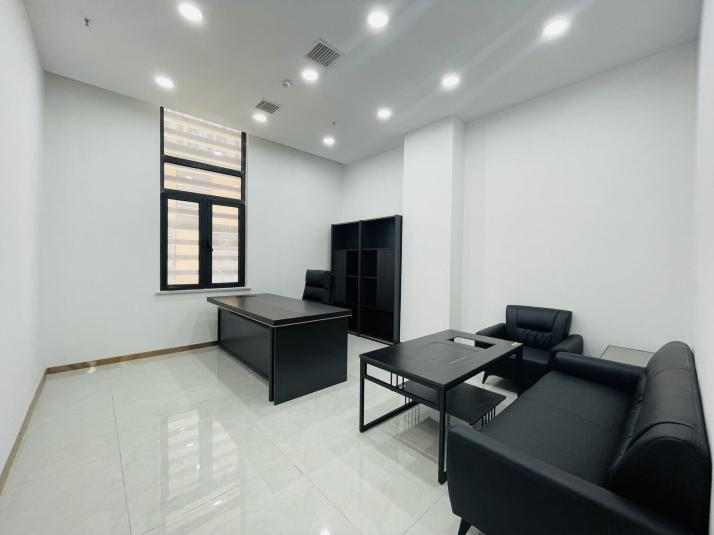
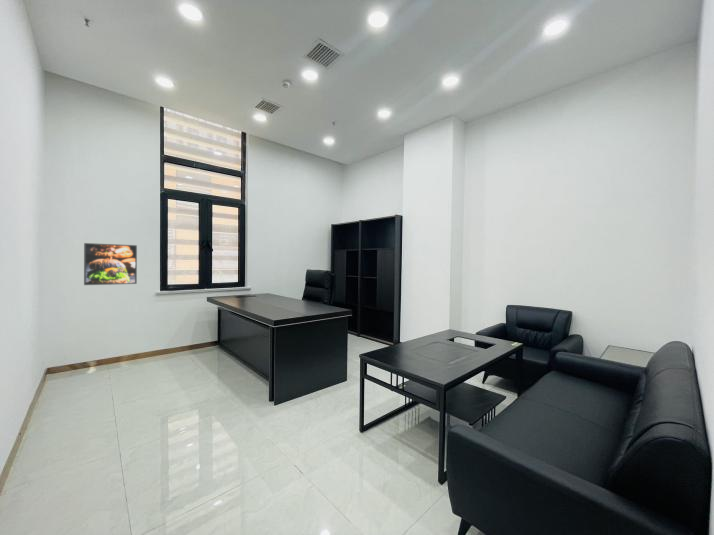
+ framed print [83,242,138,286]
